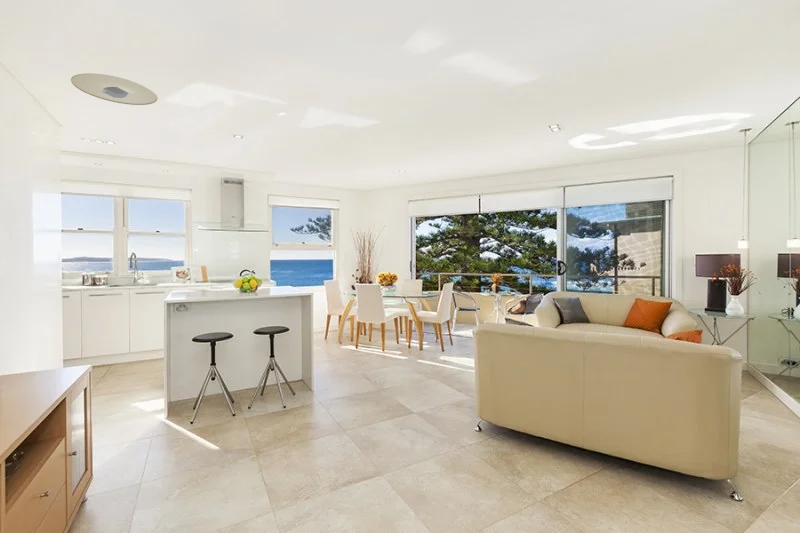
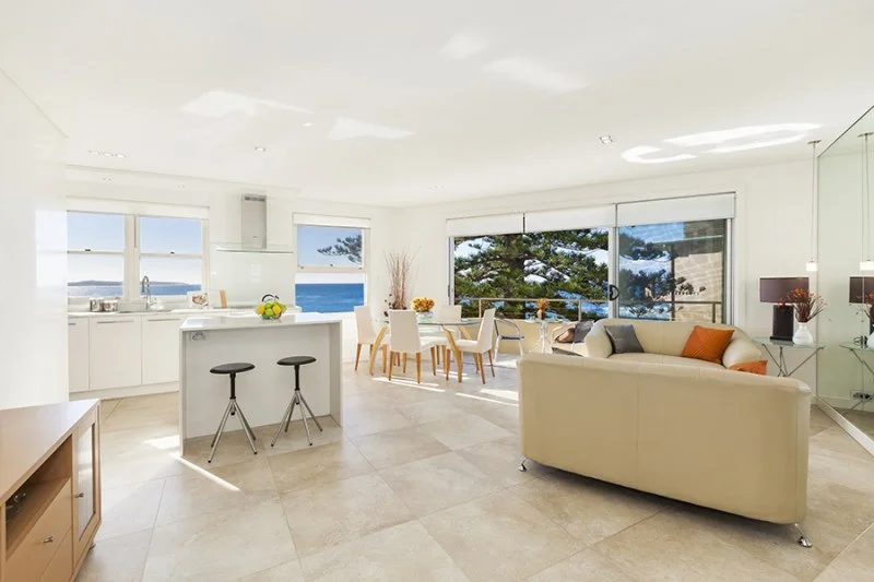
- recessed light [70,72,159,106]
